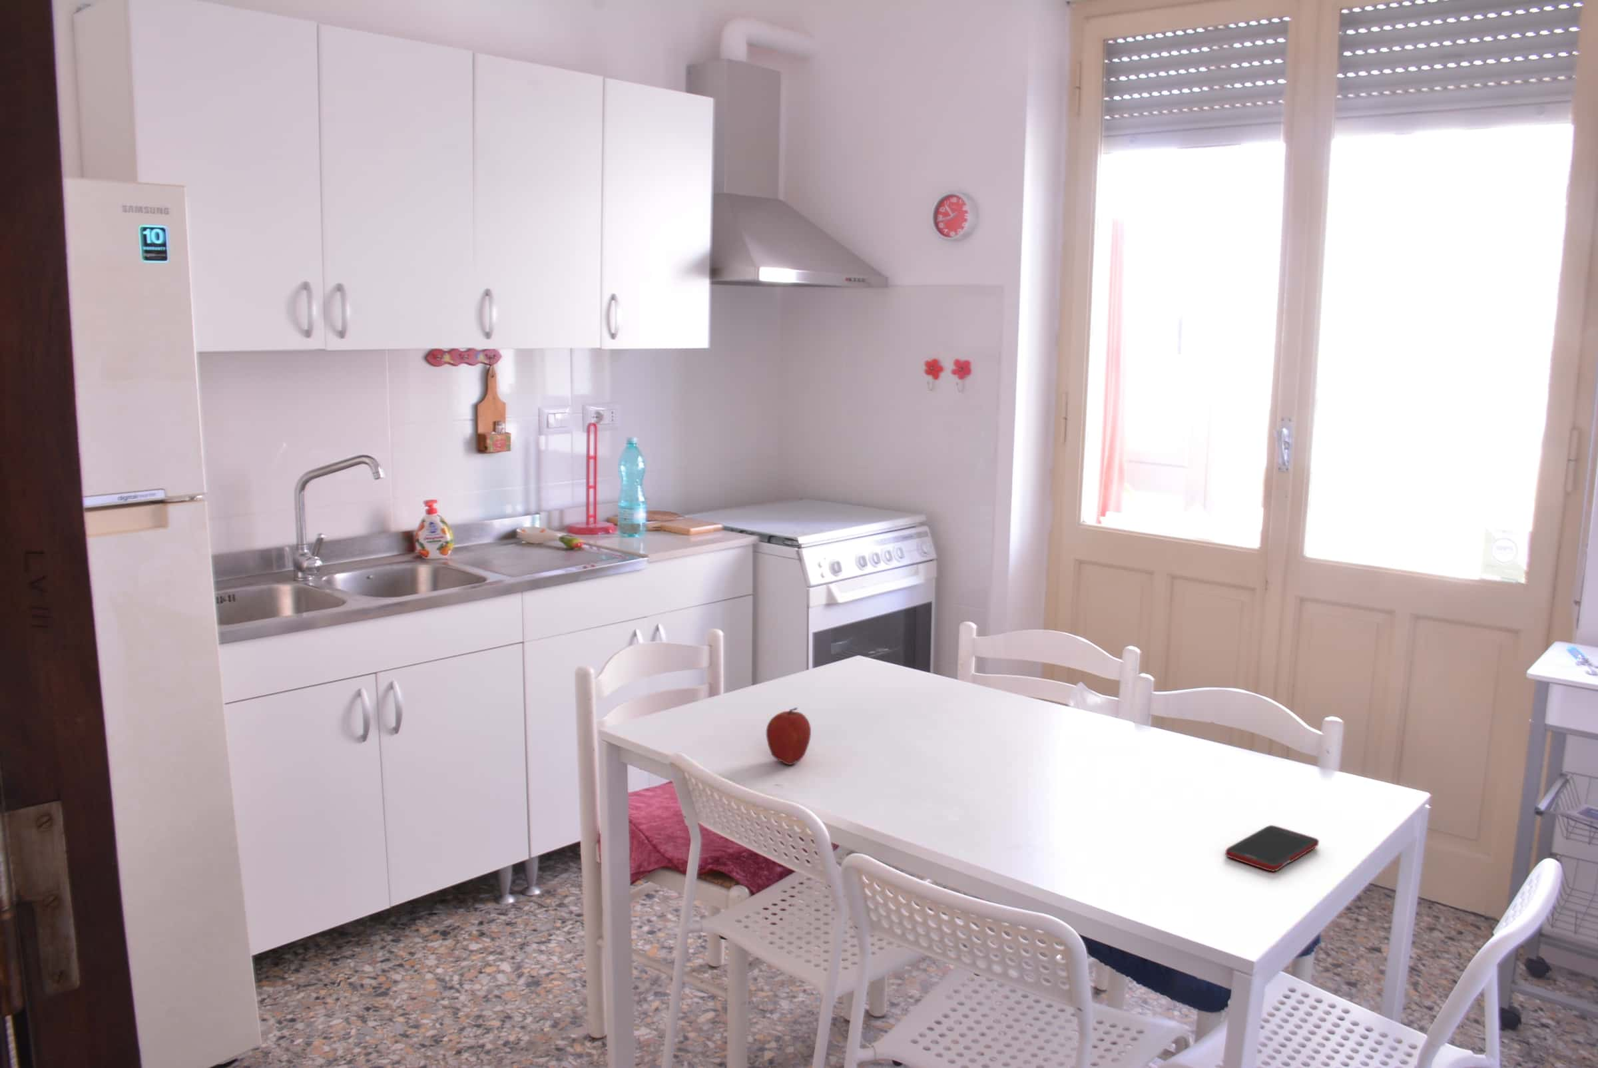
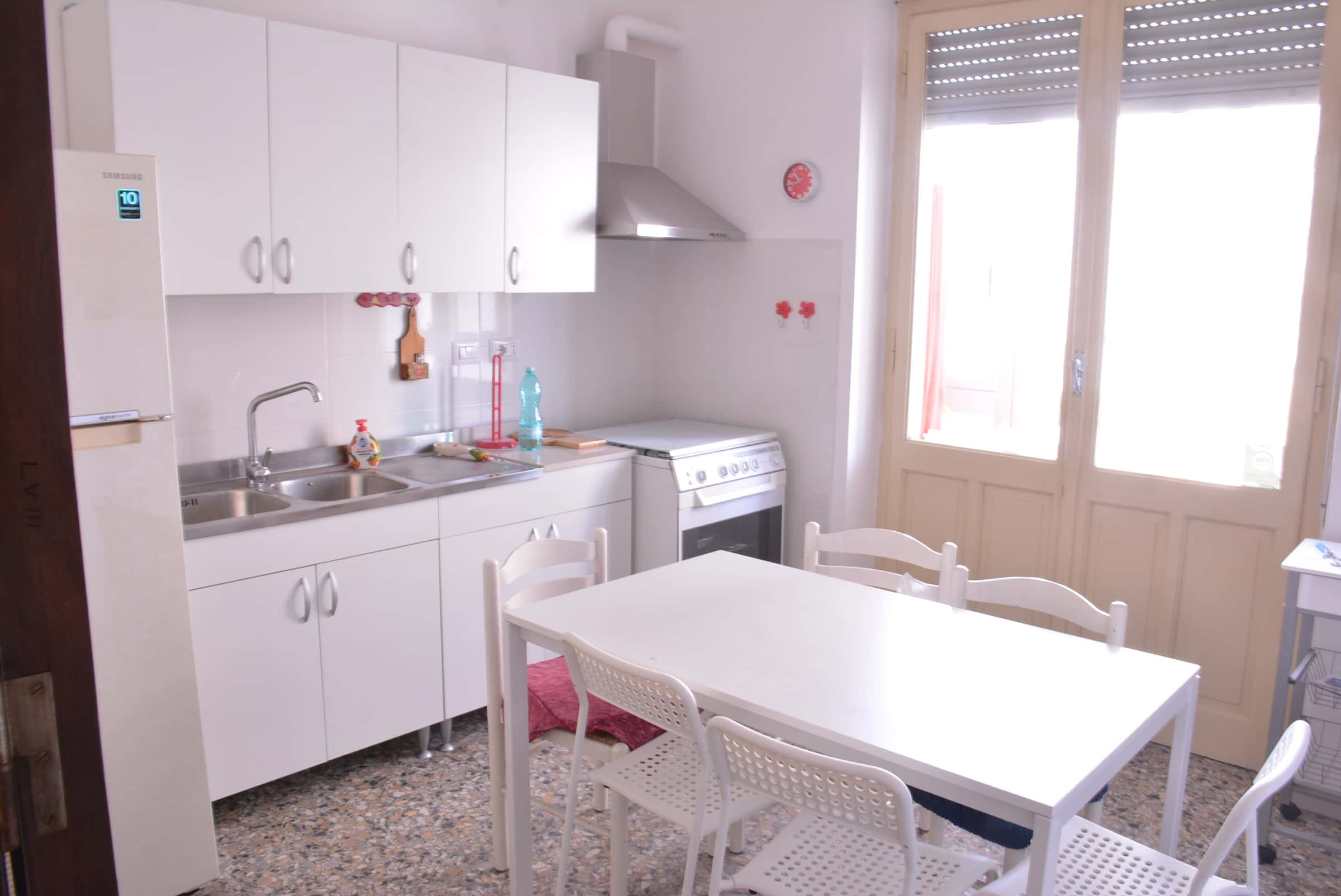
- cell phone [1225,825,1319,873]
- fruit [766,707,812,765]
